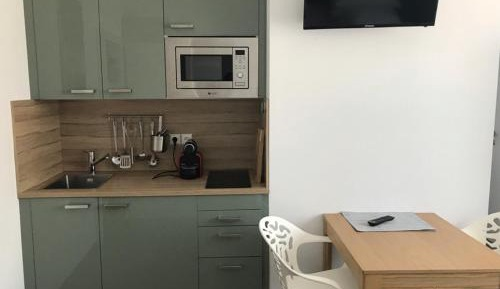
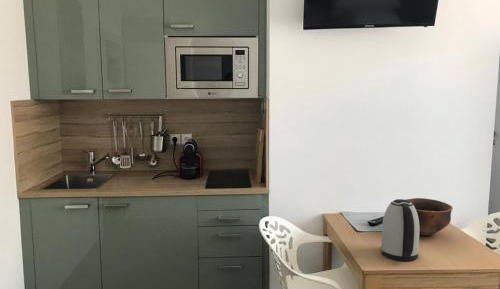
+ bowl [405,197,454,236]
+ kettle [380,198,420,262]
